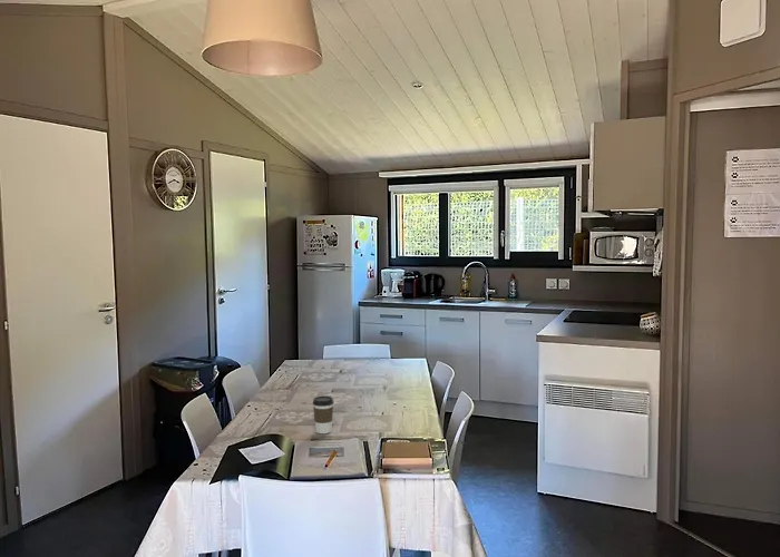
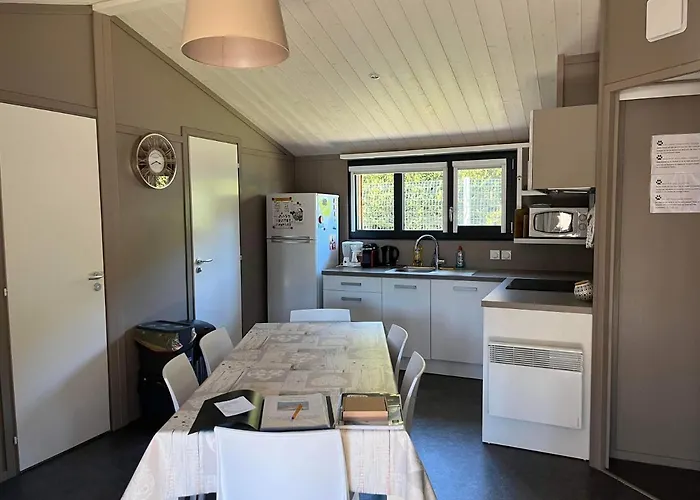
- coffee cup [312,395,334,434]
